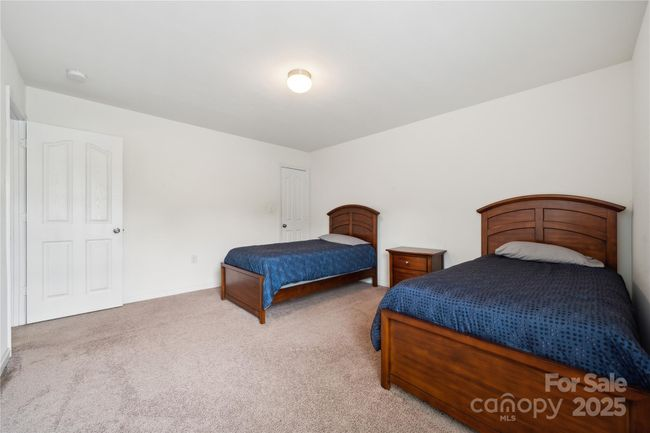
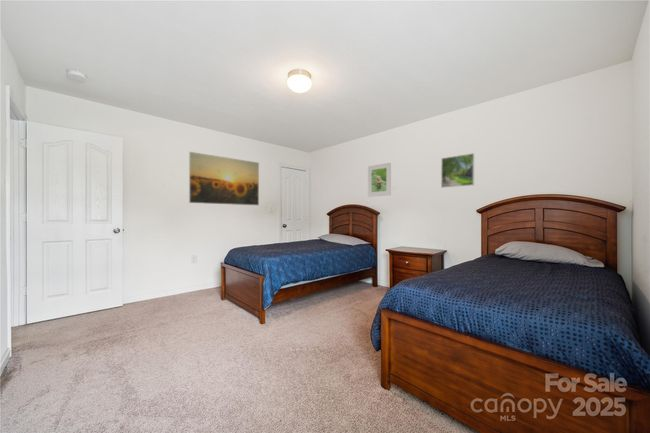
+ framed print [440,152,475,189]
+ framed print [367,162,392,198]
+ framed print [188,151,260,206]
